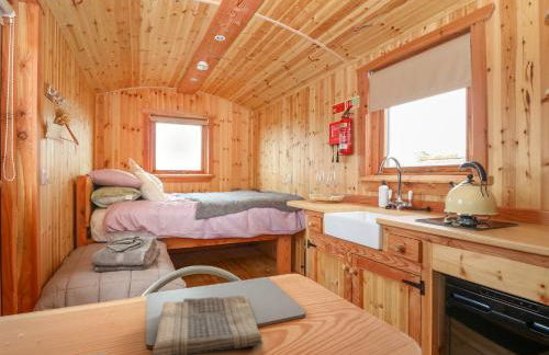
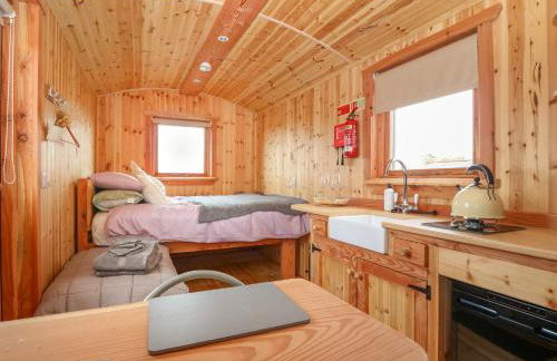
- dish towel [152,295,264,355]
